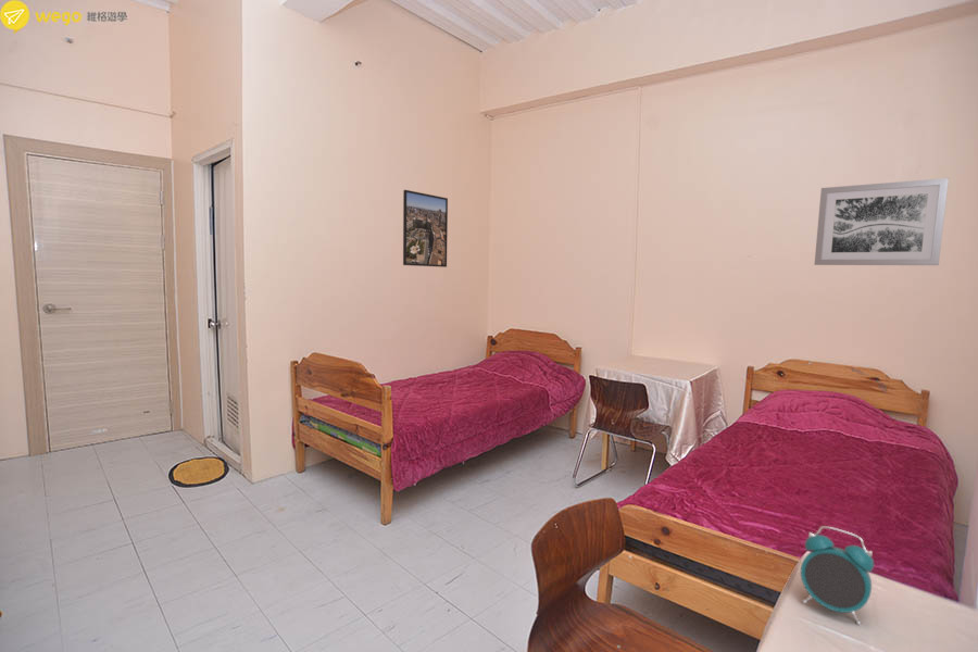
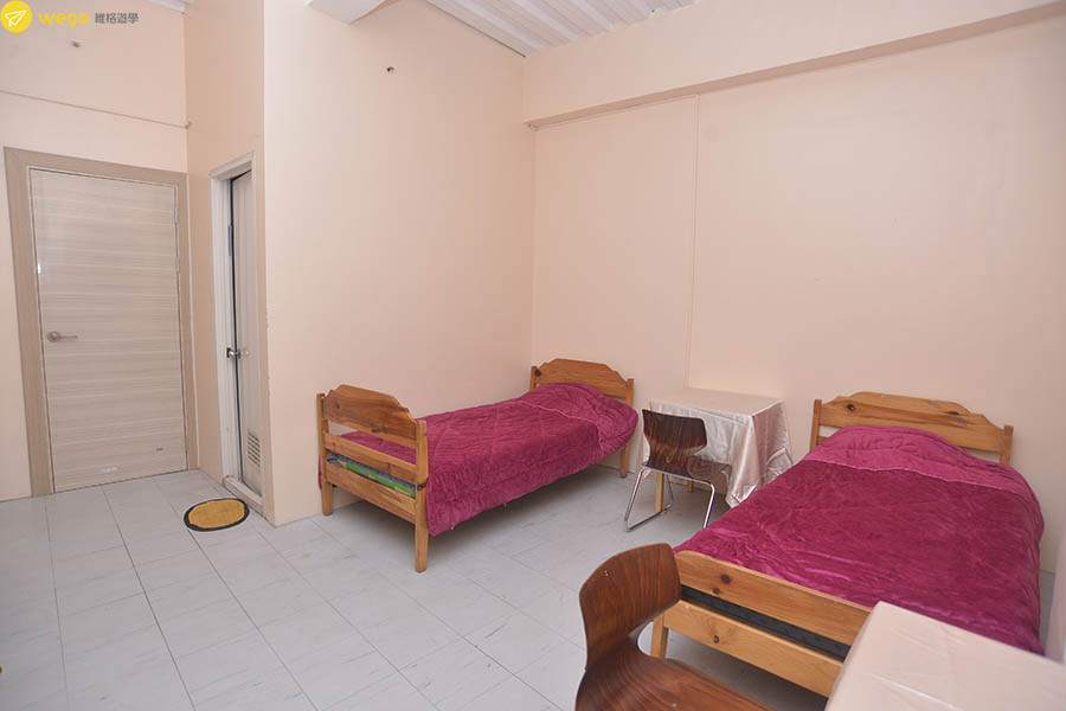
- alarm clock [800,525,875,626]
- wall art [813,177,950,266]
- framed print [402,189,449,268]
